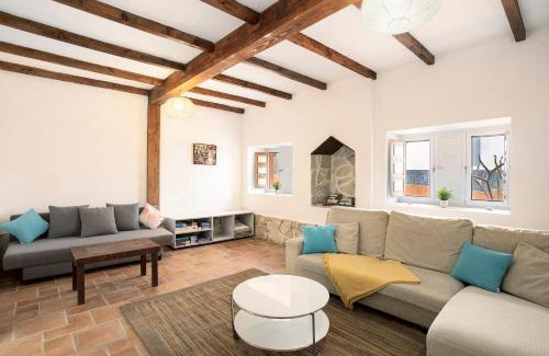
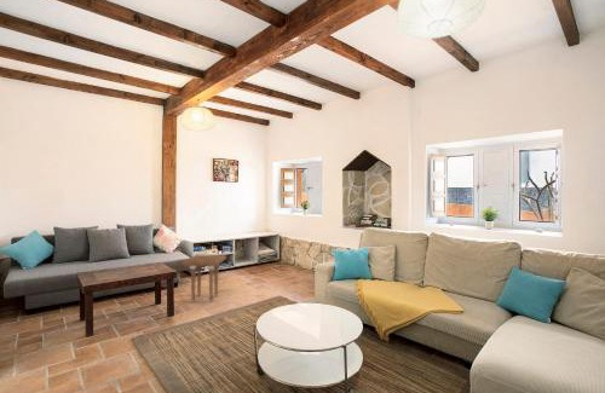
+ side table [180,253,227,304]
